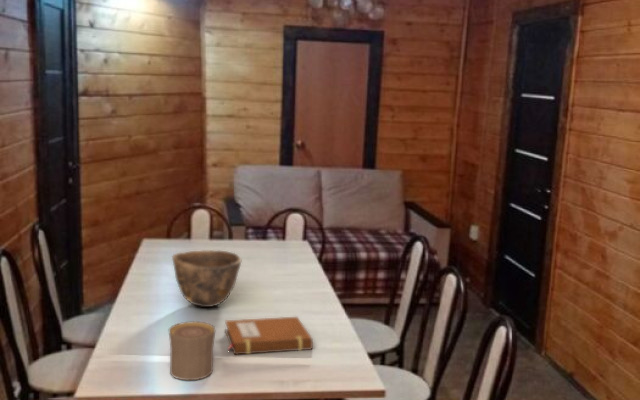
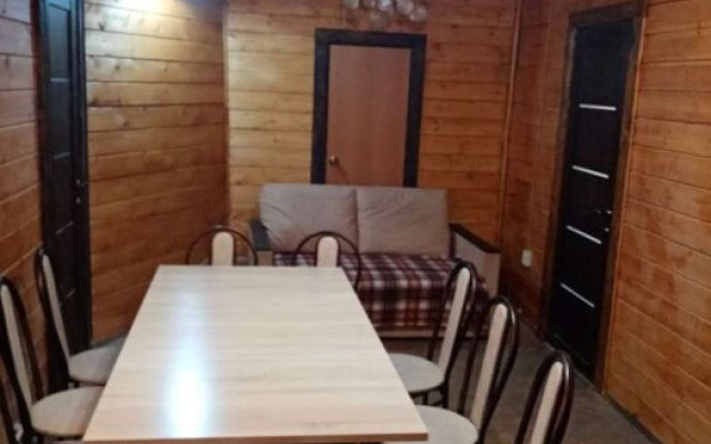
- bowl [171,249,242,308]
- cup [168,320,216,381]
- notebook [224,316,314,356]
